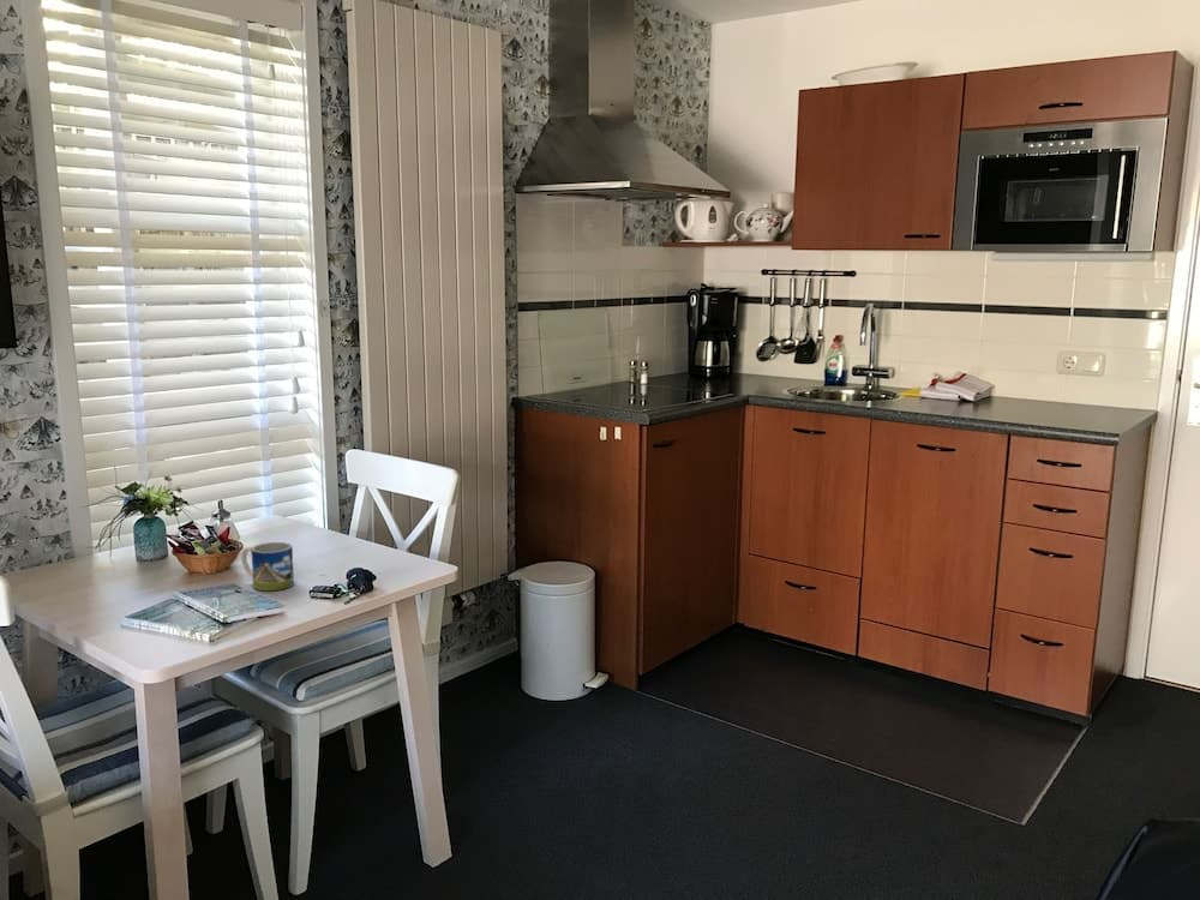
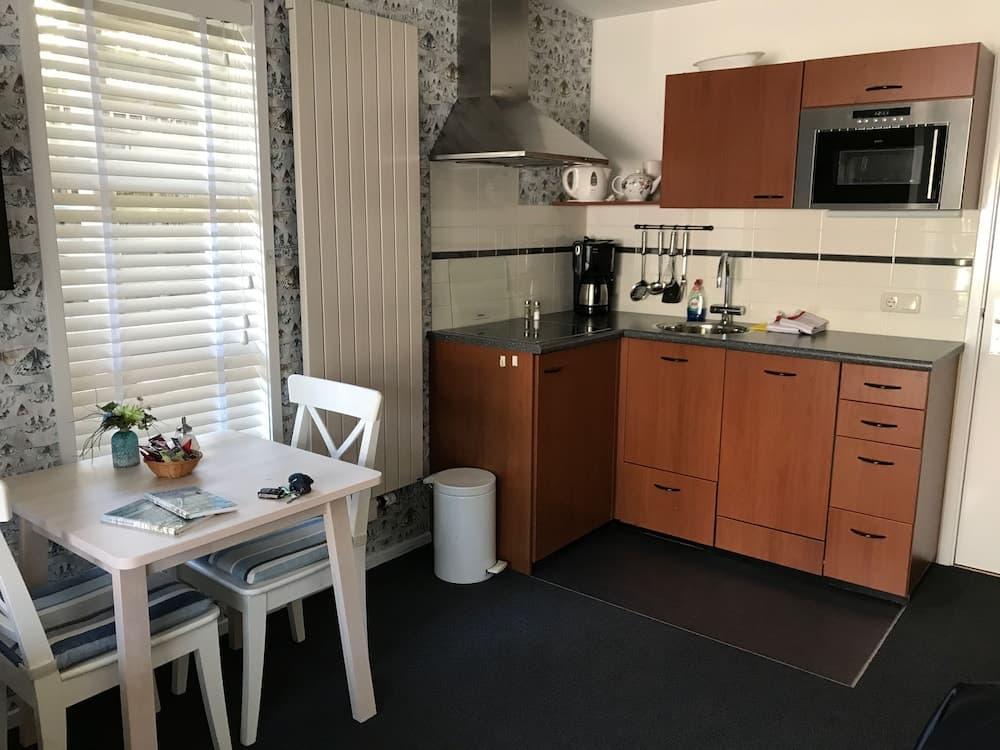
- mug [240,541,295,592]
